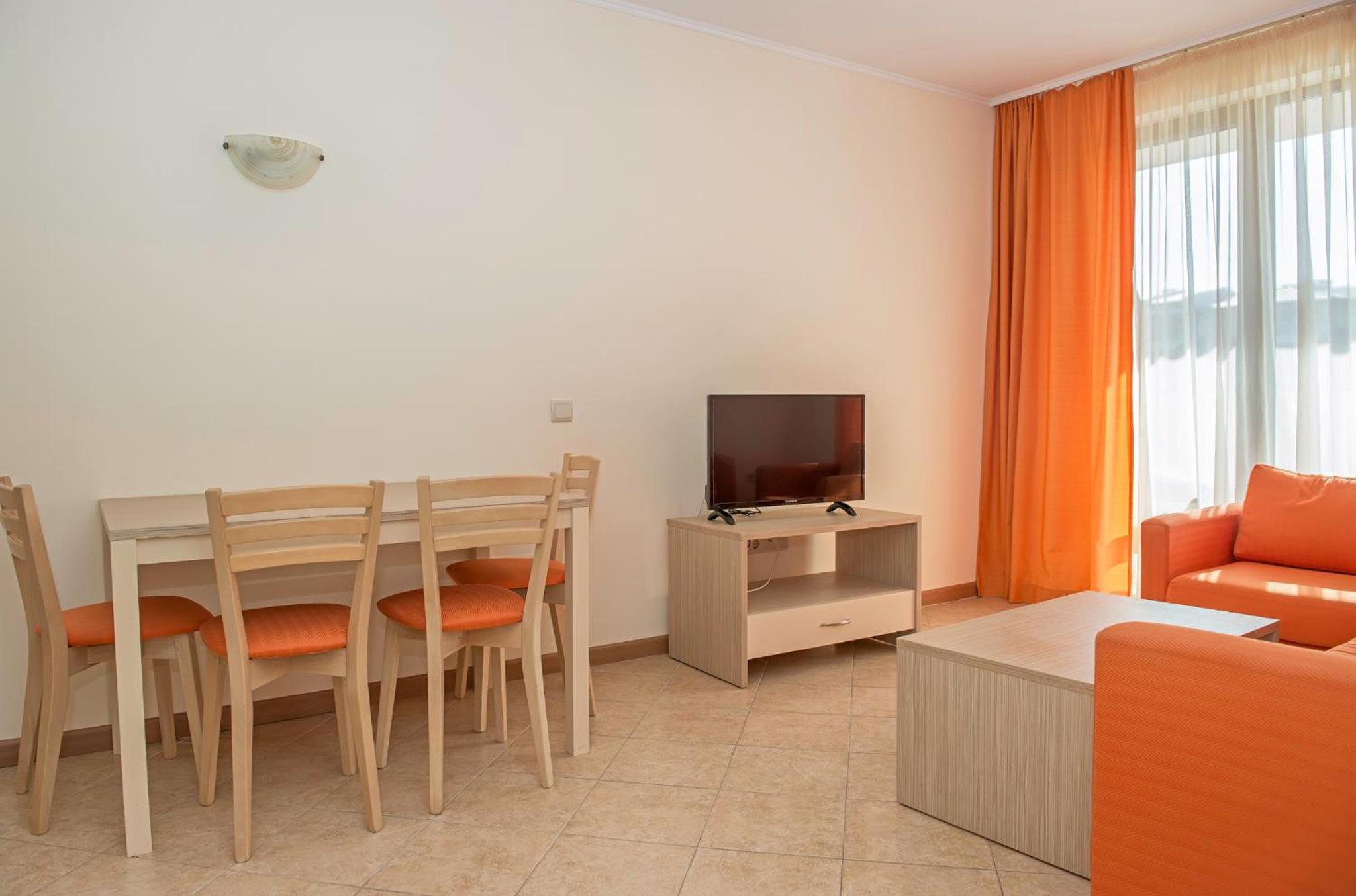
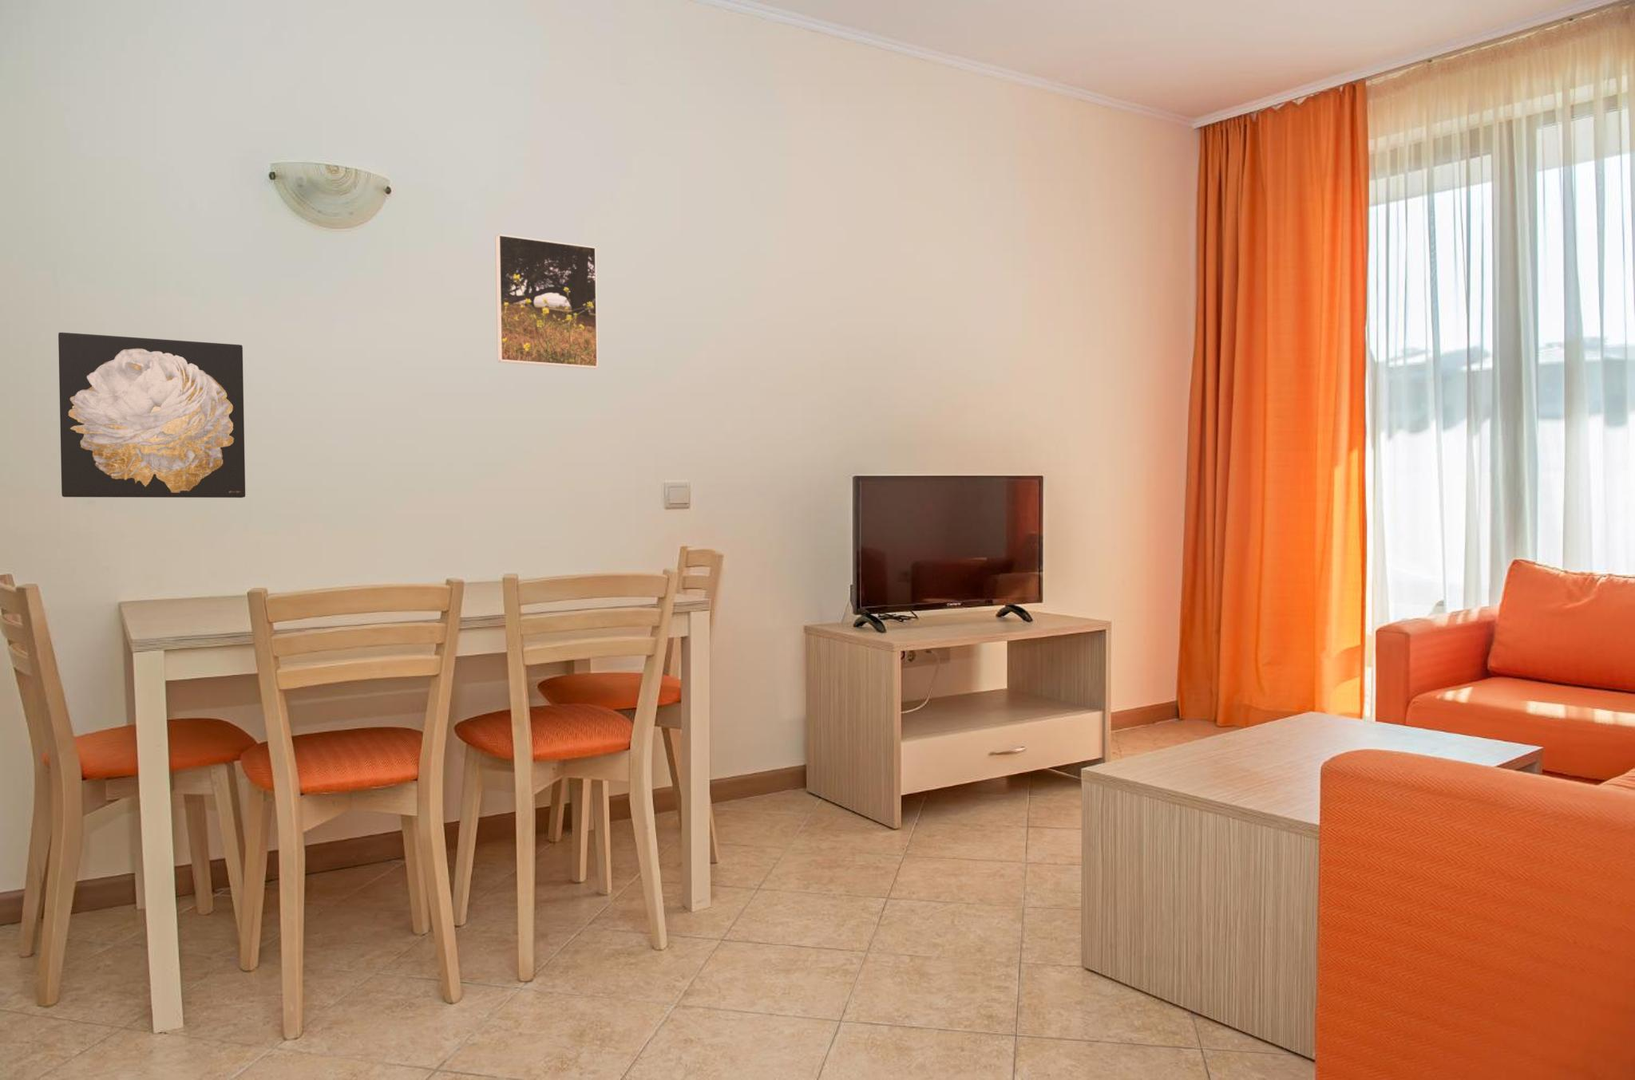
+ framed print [494,234,599,369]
+ wall art [58,331,246,499]
